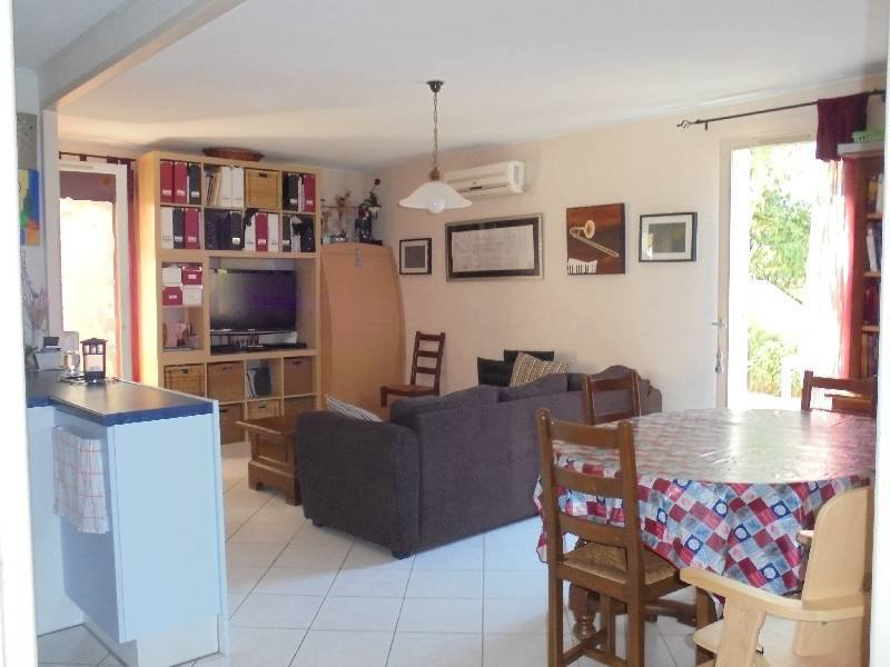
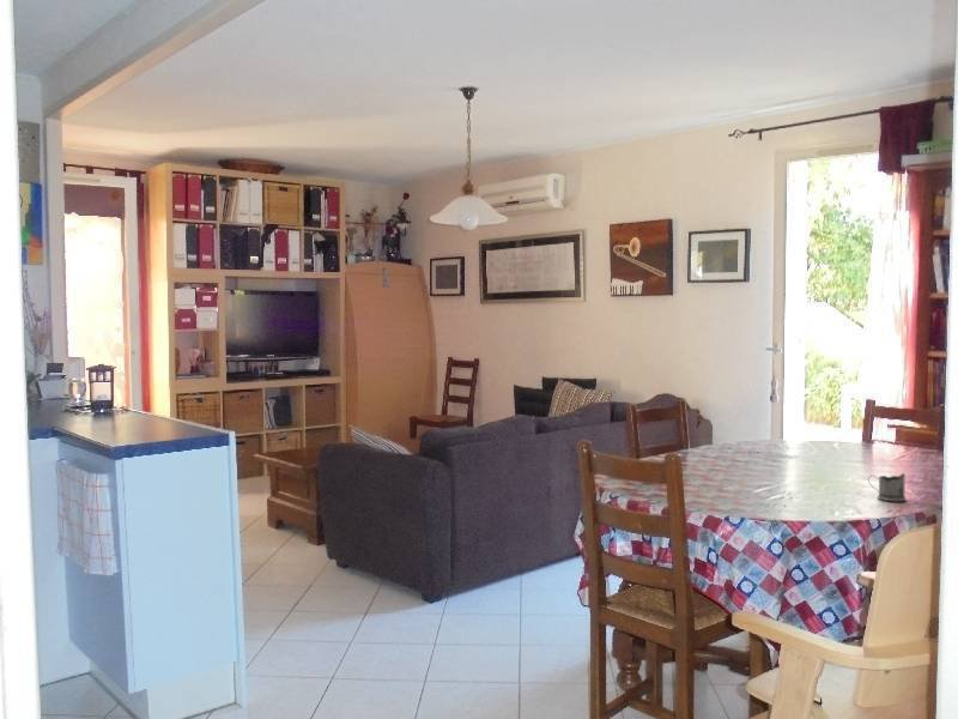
+ tea glass holder [867,472,908,502]
